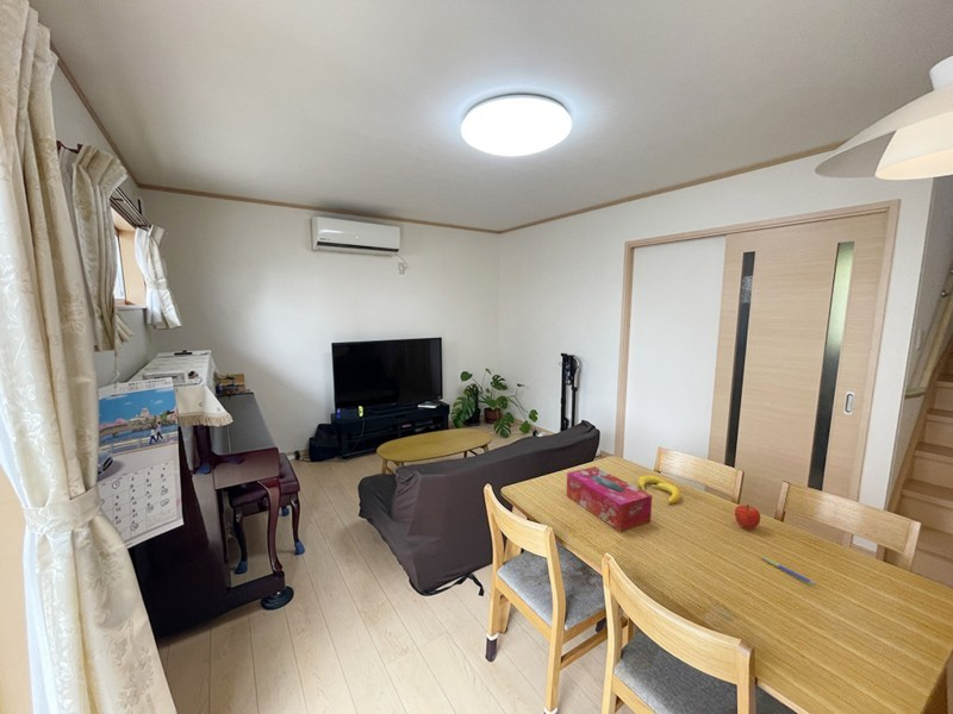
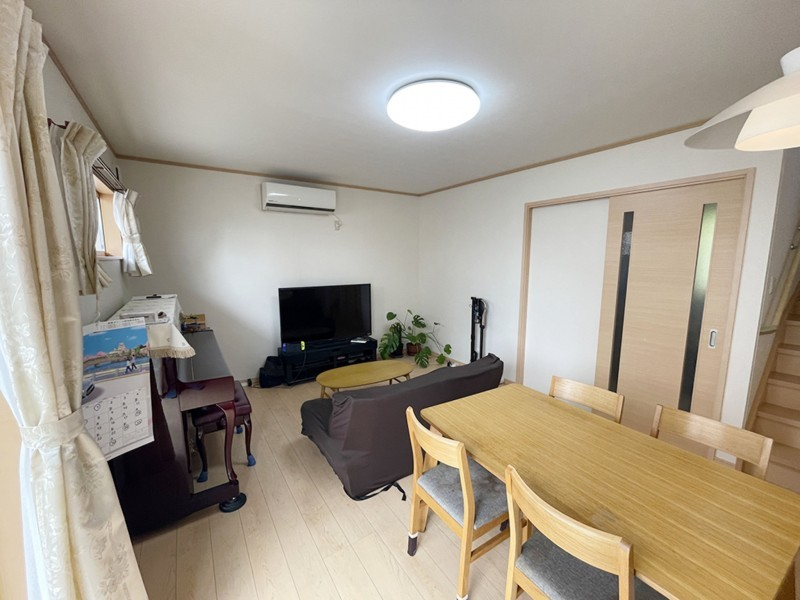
- pen [760,556,816,587]
- banana [636,474,681,505]
- tissue box [566,465,653,532]
- fruit [734,503,761,530]
